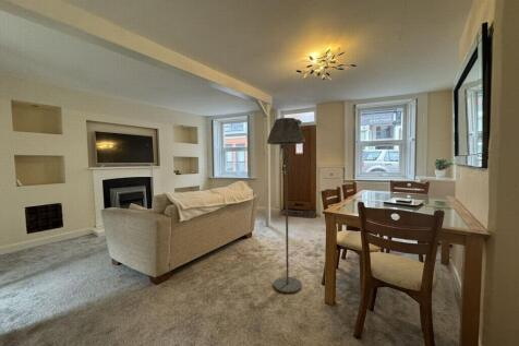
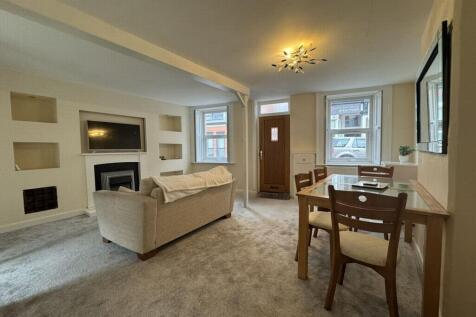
- floor lamp [266,117,306,295]
